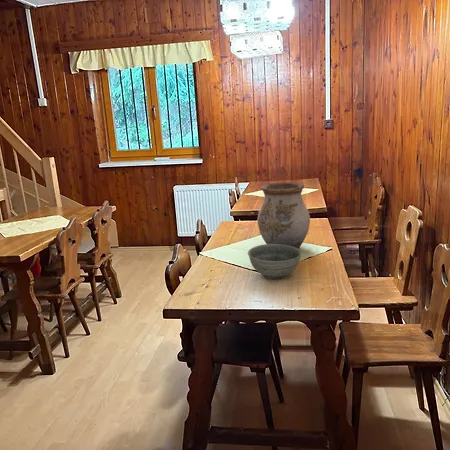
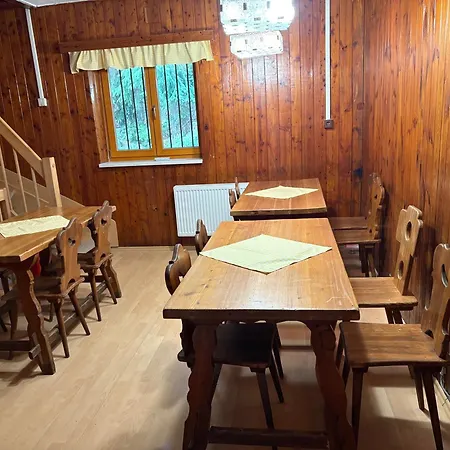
- bowl [247,243,303,280]
- vase [257,181,311,249]
